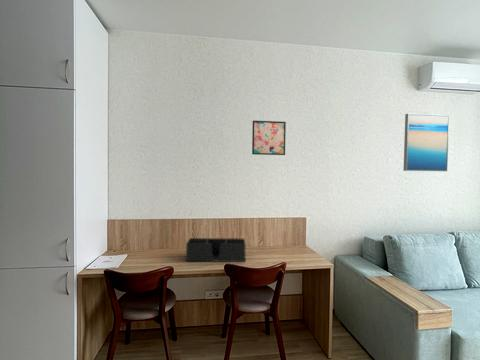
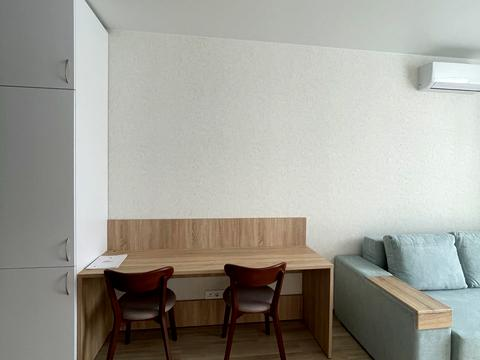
- desk organizer [185,237,247,263]
- wall art [403,113,450,172]
- wall art [251,119,287,156]
